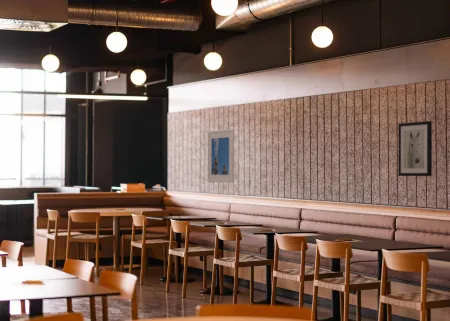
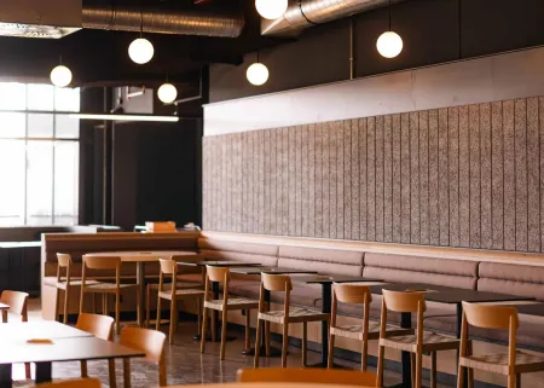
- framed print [207,128,235,184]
- wall art [397,120,433,177]
